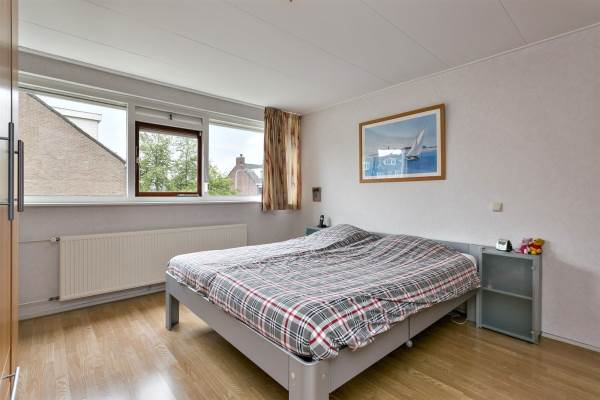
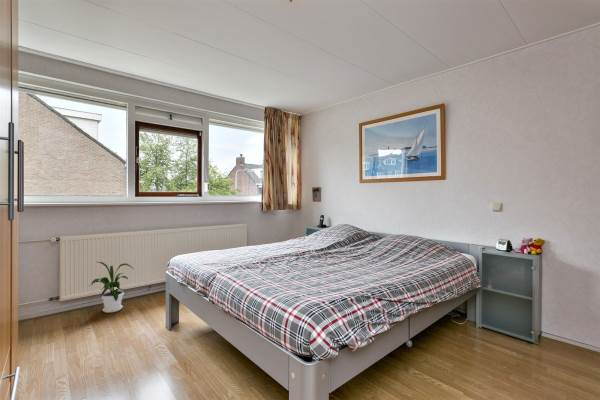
+ house plant [89,261,135,314]
